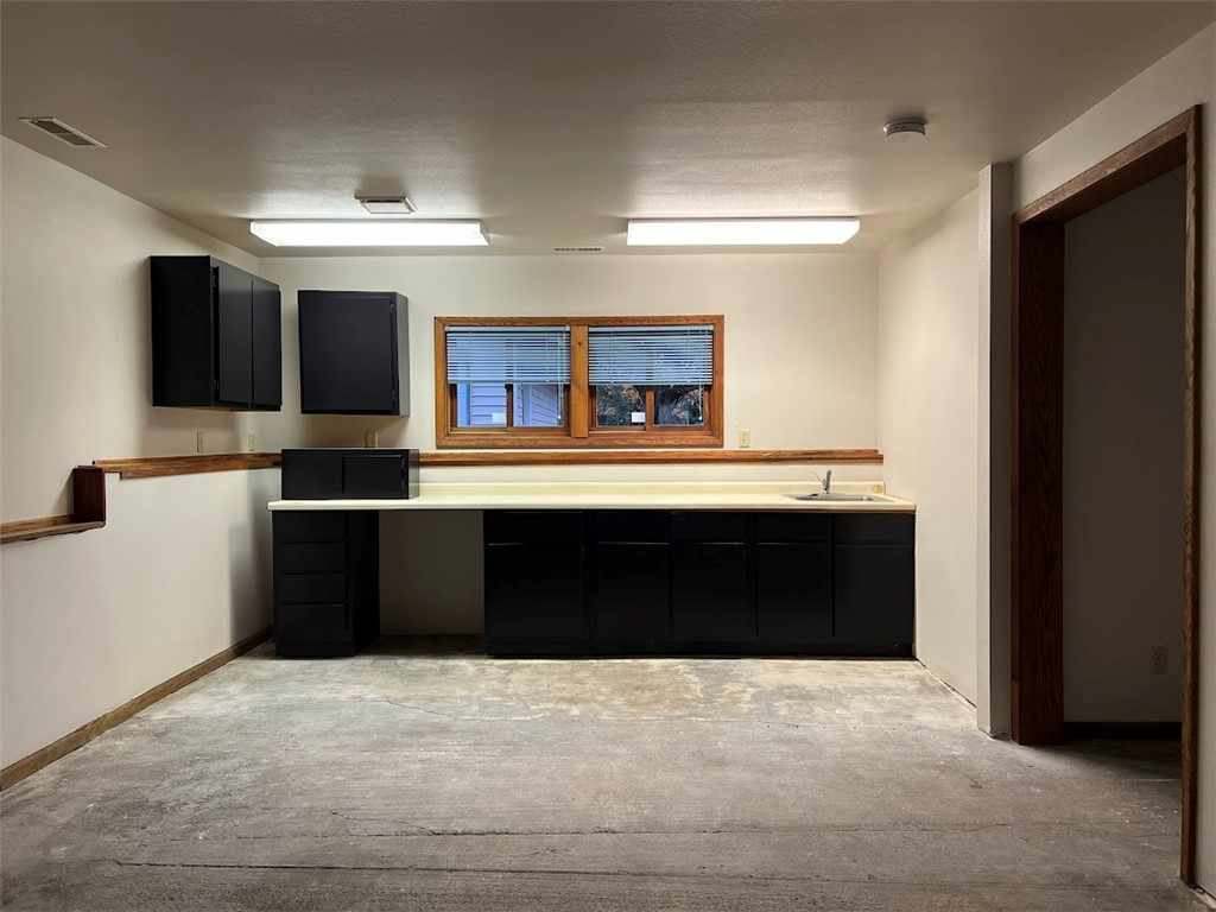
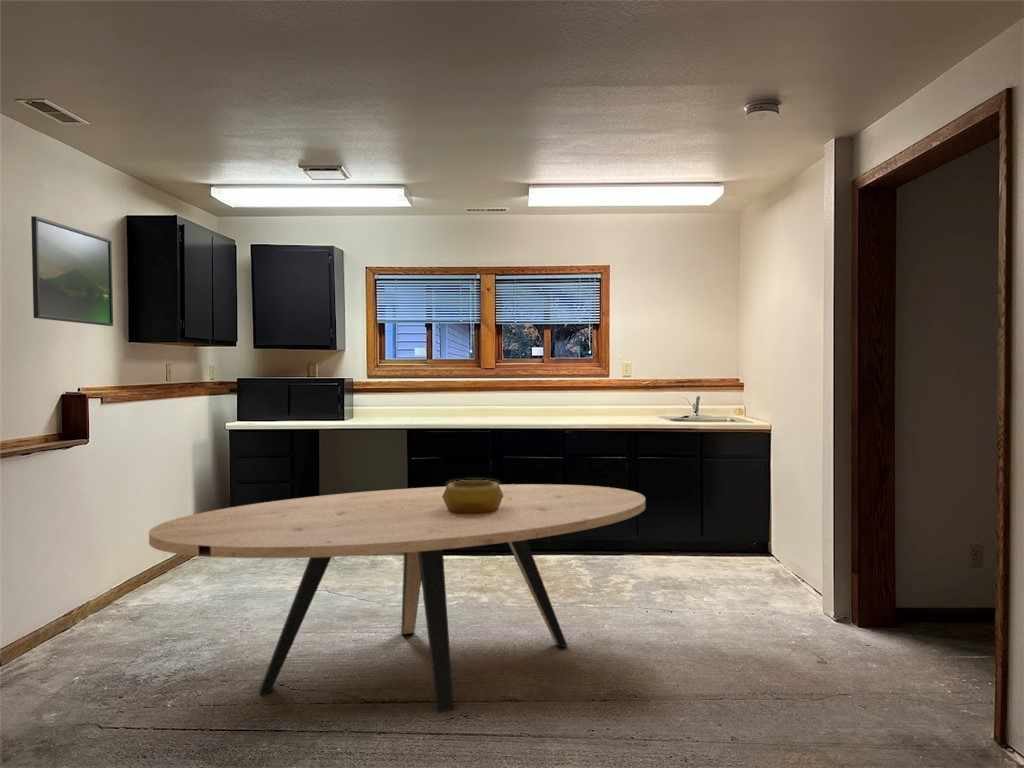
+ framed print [30,215,114,327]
+ dining table [148,483,647,713]
+ decorative bowl [442,479,503,514]
